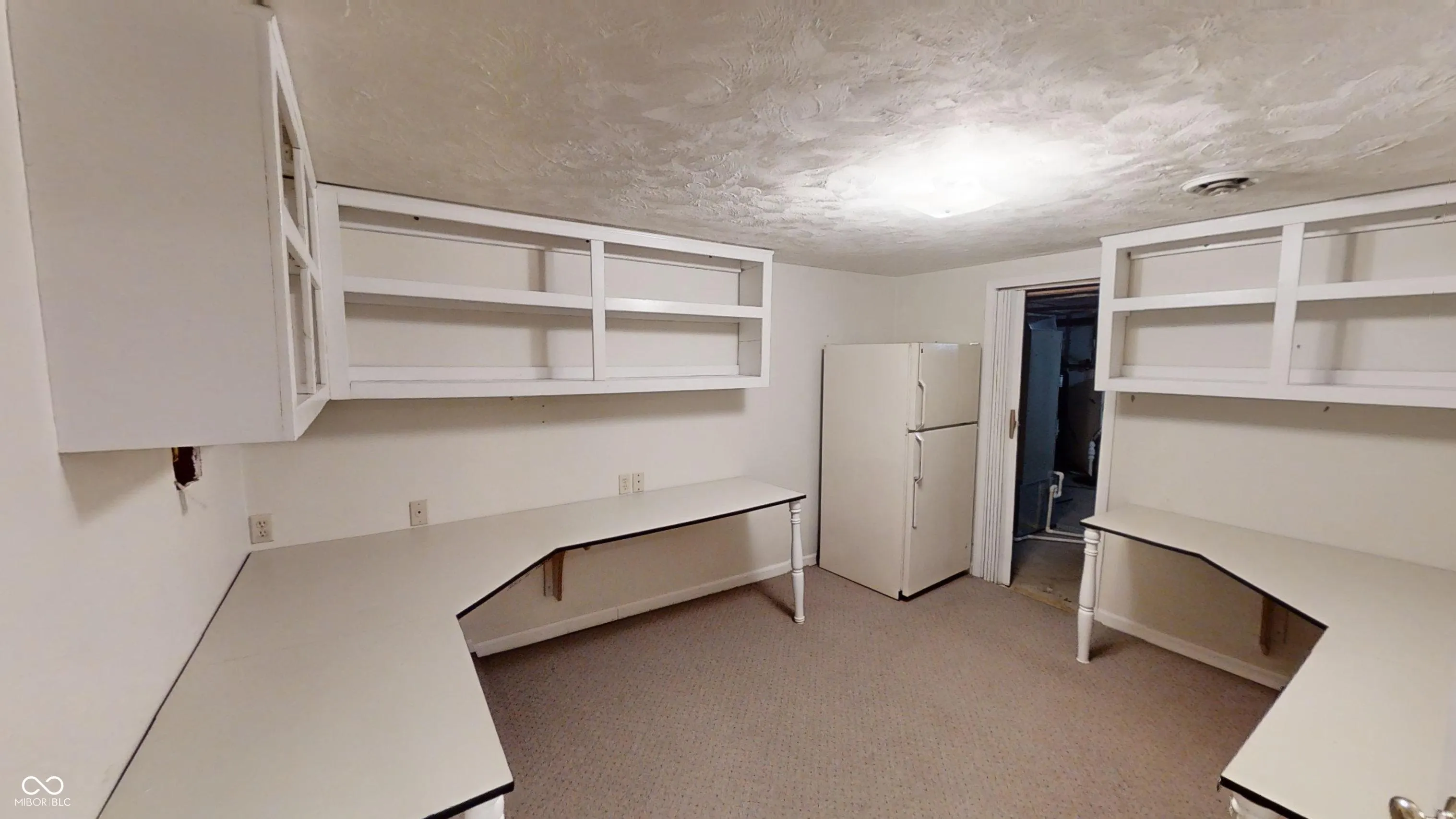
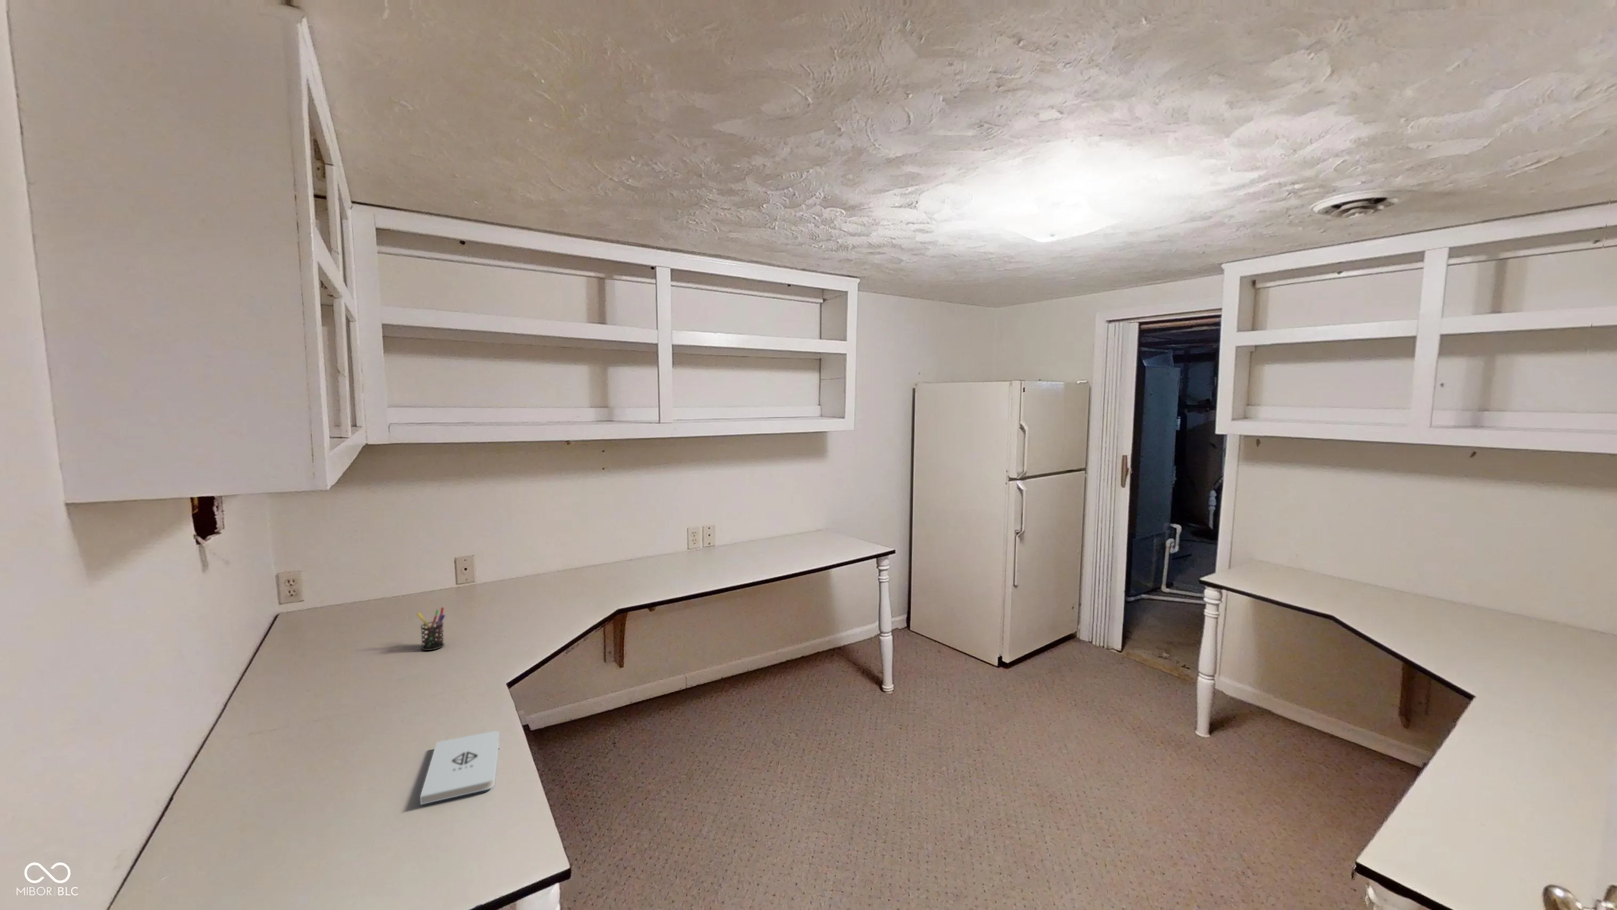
+ pen holder [416,607,445,651]
+ notepad [420,730,500,806]
